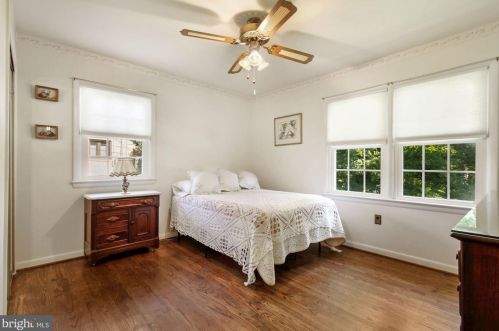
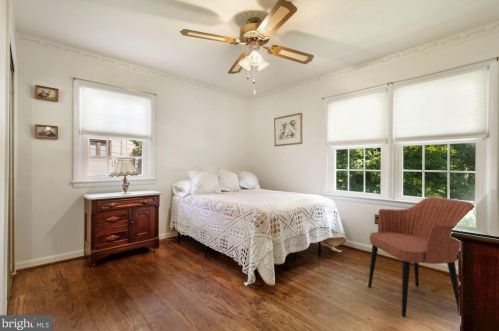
+ armchair [367,196,476,318]
